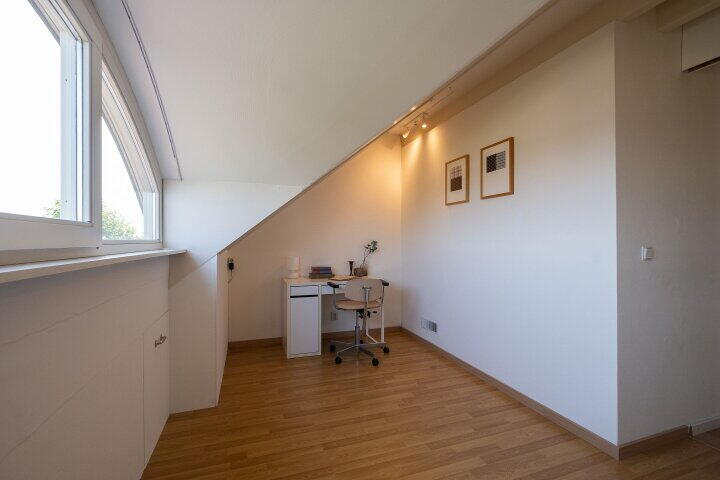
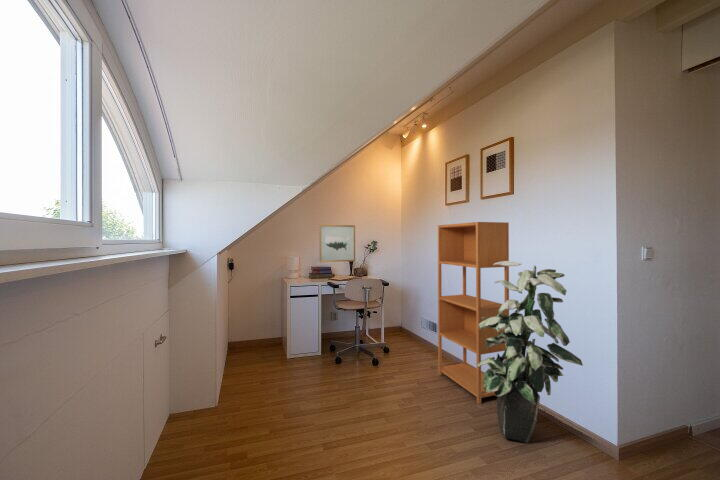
+ indoor plant [476,260,584,444]
+ wall art [318,224,356,263]
+ bookcase [437,221,510,405]
